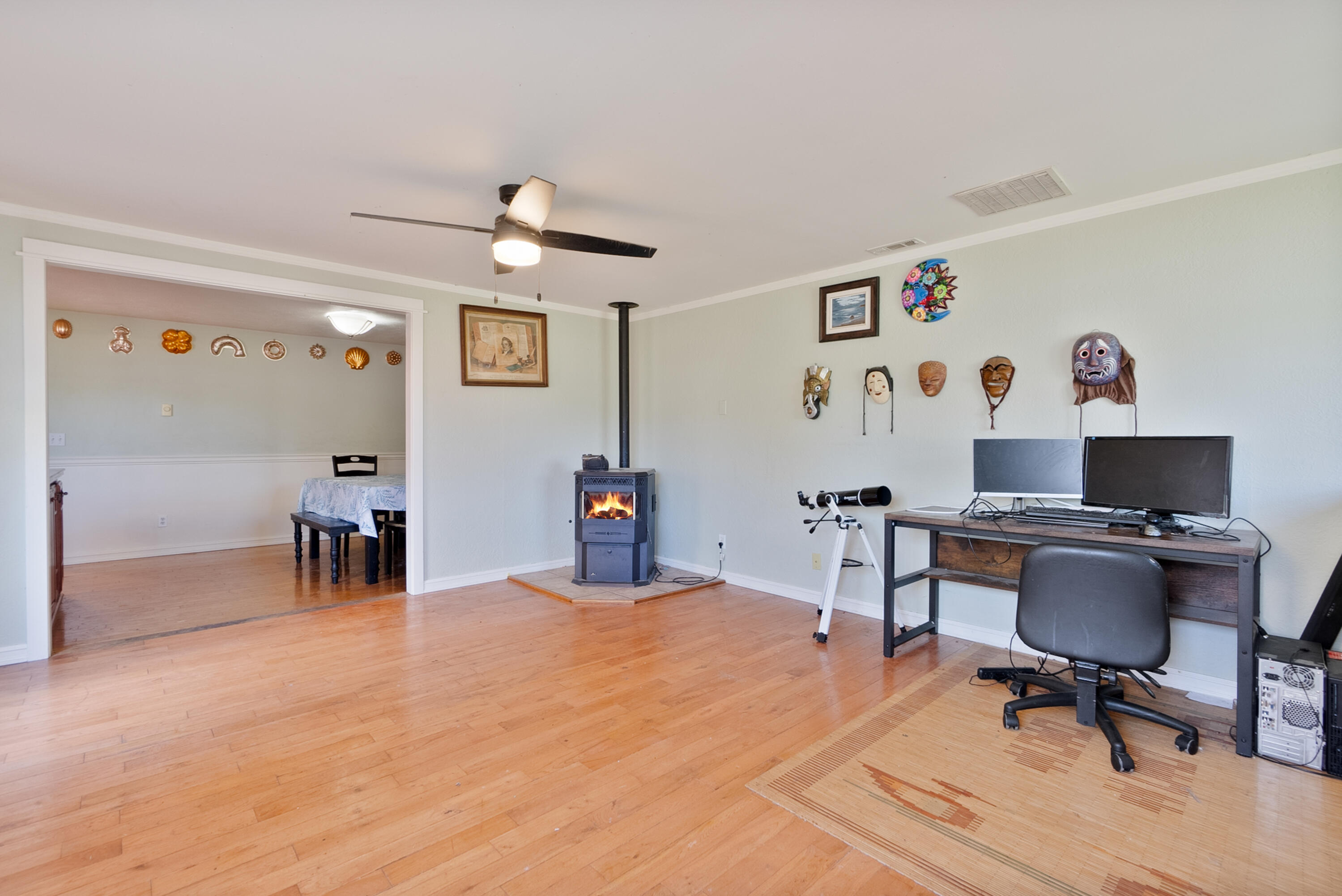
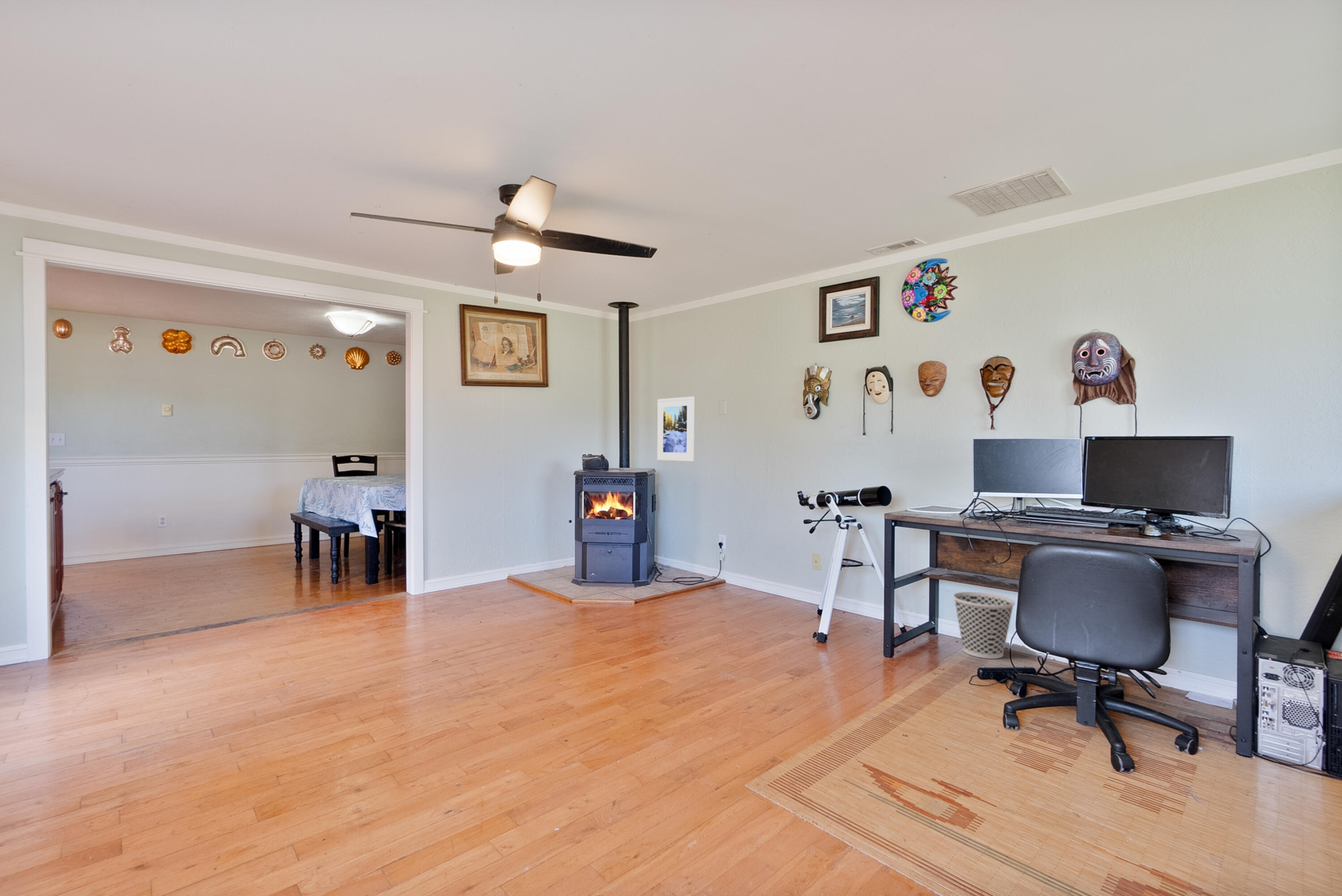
+ wastebasket [953,591,1015,659]
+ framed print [657,396,695,462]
